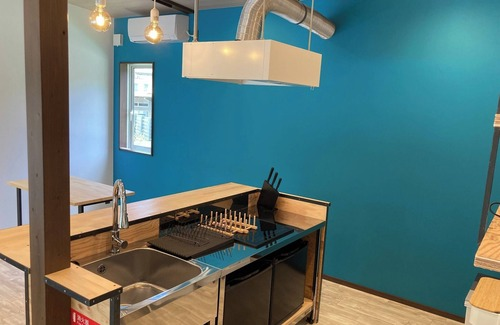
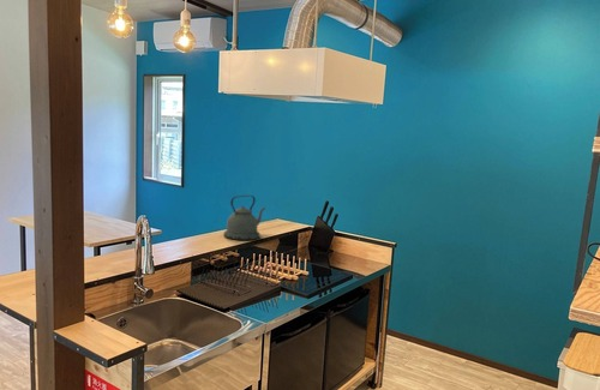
+ kettle [222,194,266,241]
